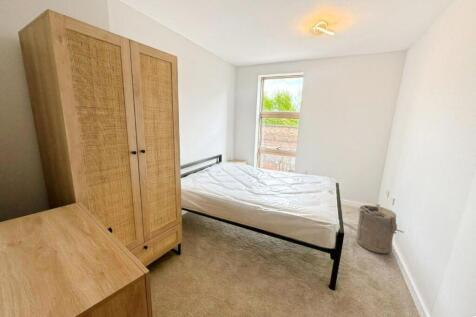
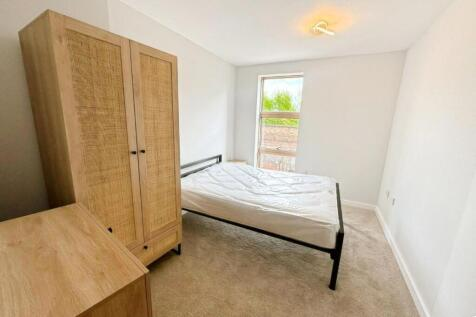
- laundry hamper [355,203,405,254]
